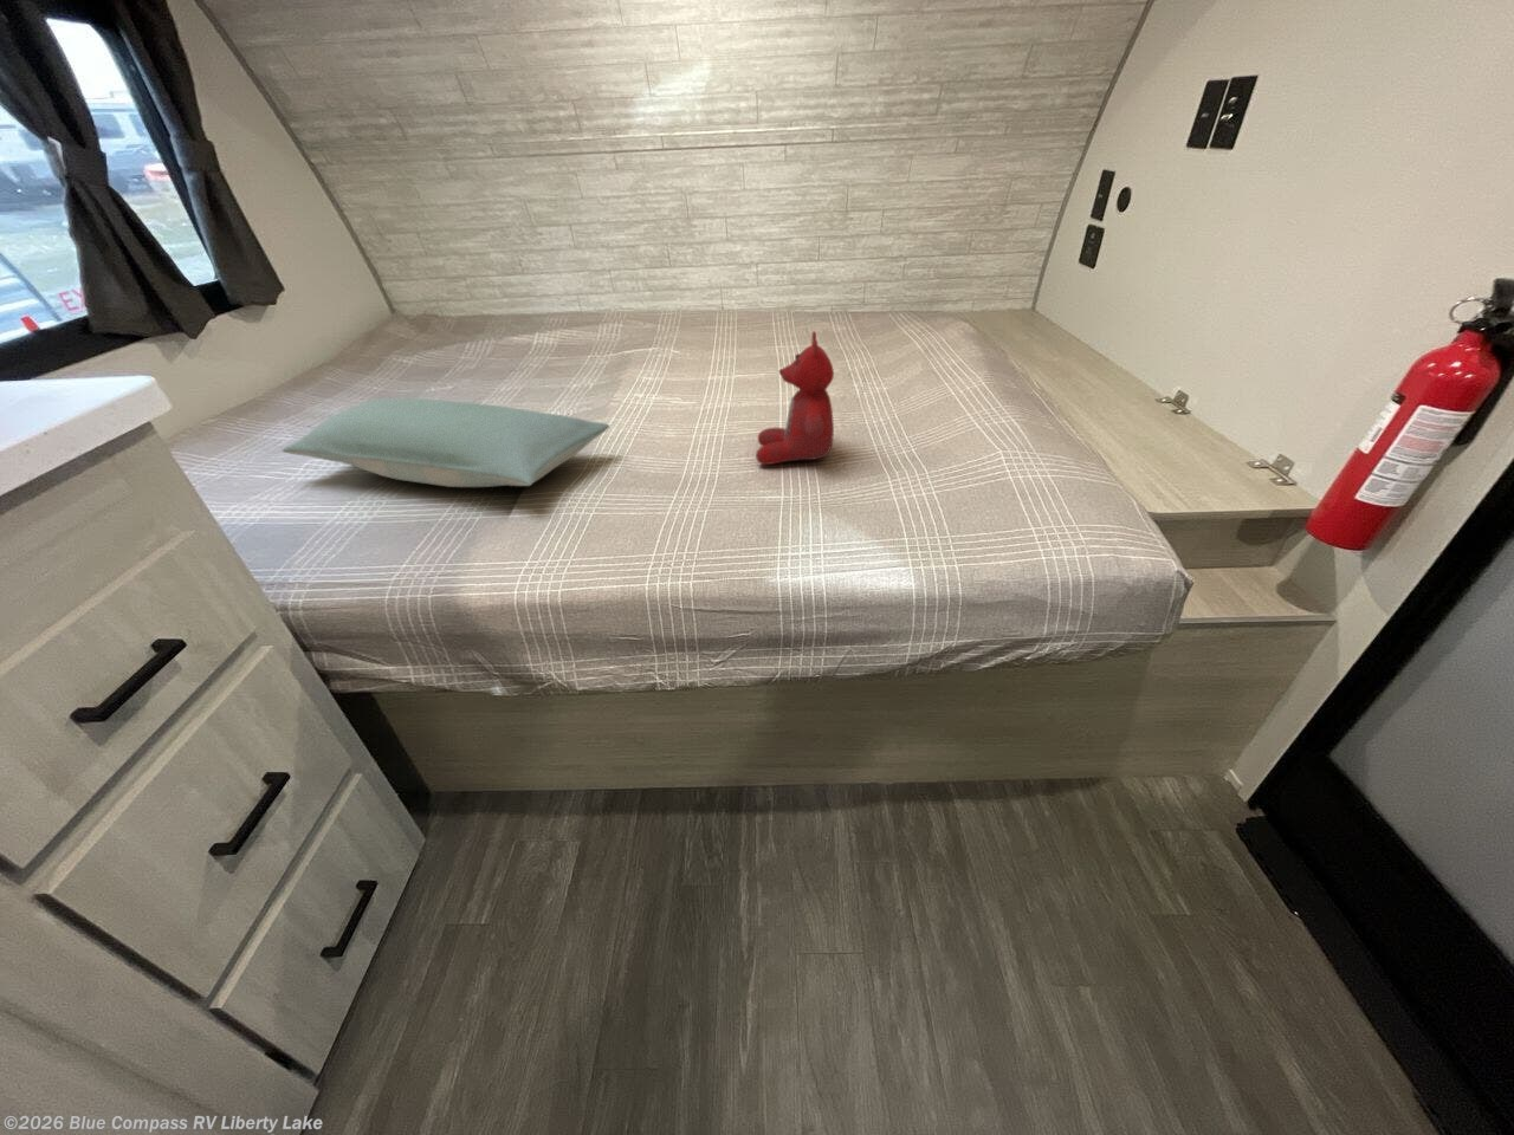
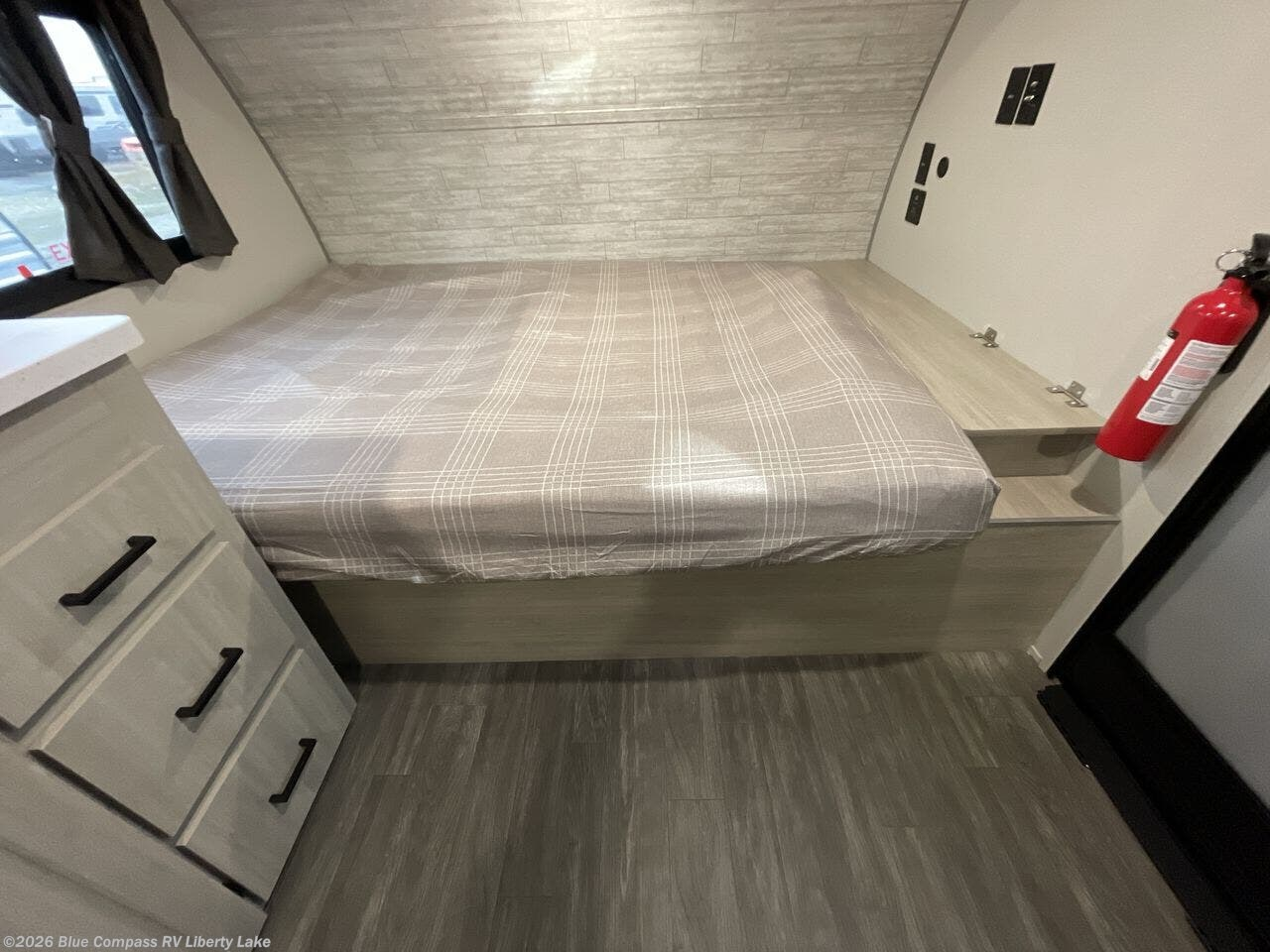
- pillow [281,397,612,489]
- stuffed bear [755,330,834,466]
